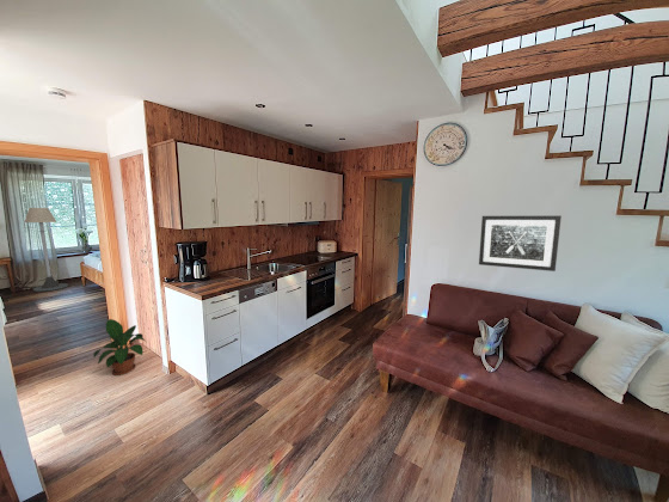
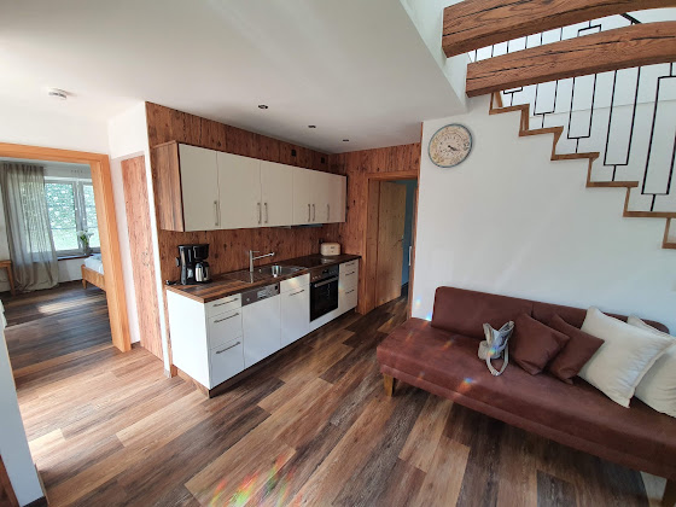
- floor lamp [24,207,69,293]
- wall art [478,214,563,273]
- potted plant [92,318,146,376]
